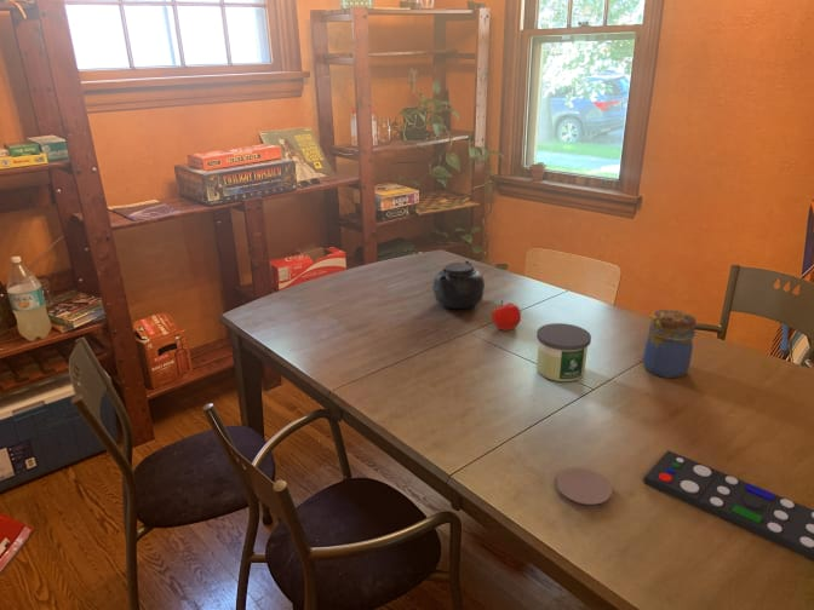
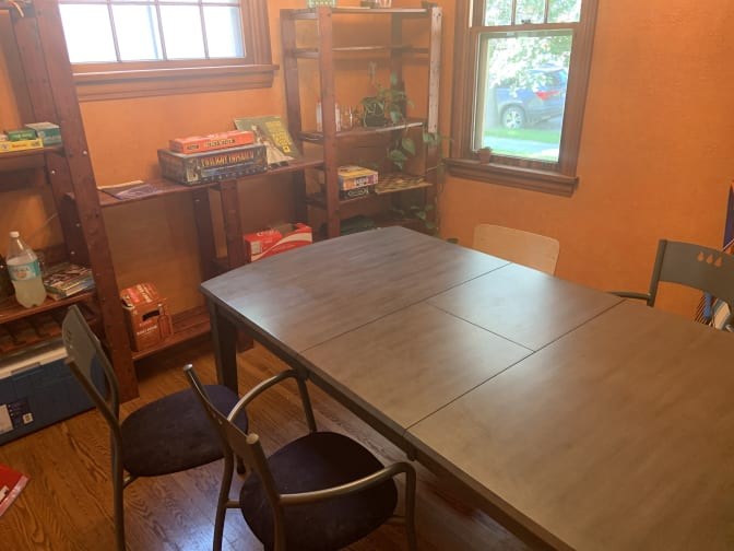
- fruit [491,300,522,332]
- teapot [431,260,489,310]
- candle [535,322,592,382]
- coaster [555,467,613,511]
- remote control [643,449,814,563]
- jar [642,309,698,379]
